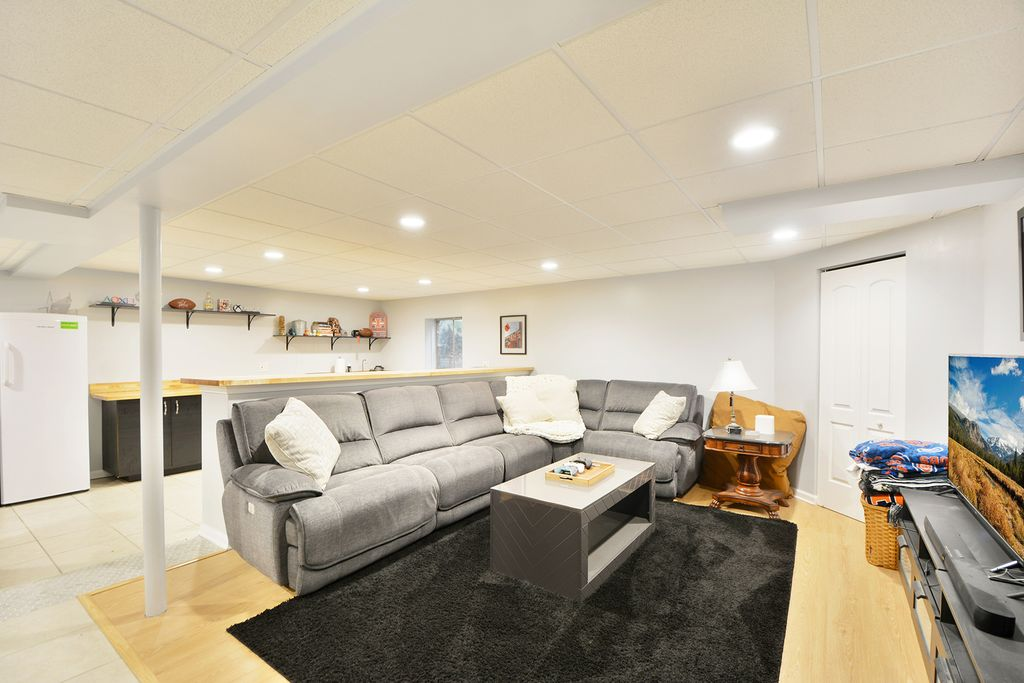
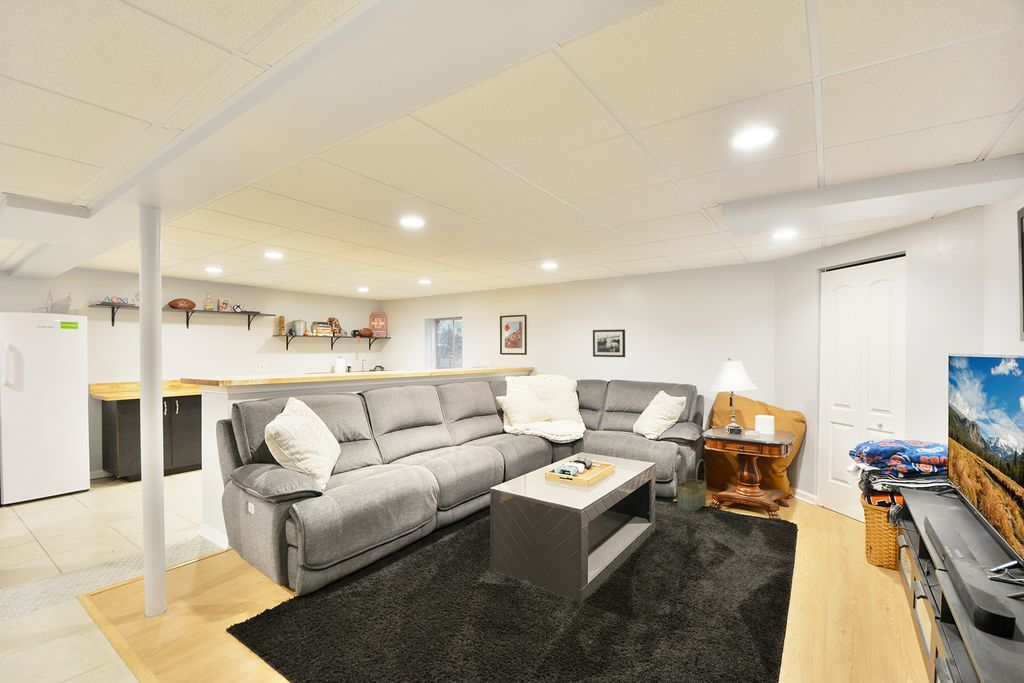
+ basket [675,455,708,512]
+ picture frame [592,329,626,358]
